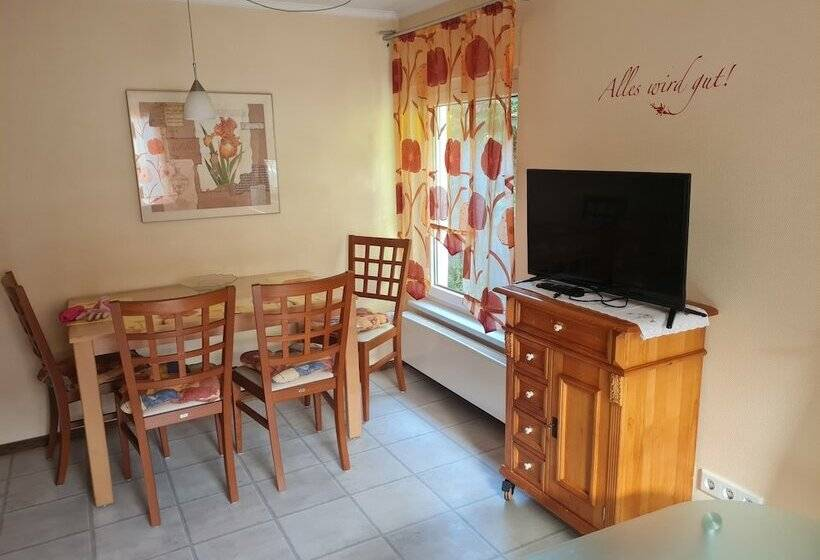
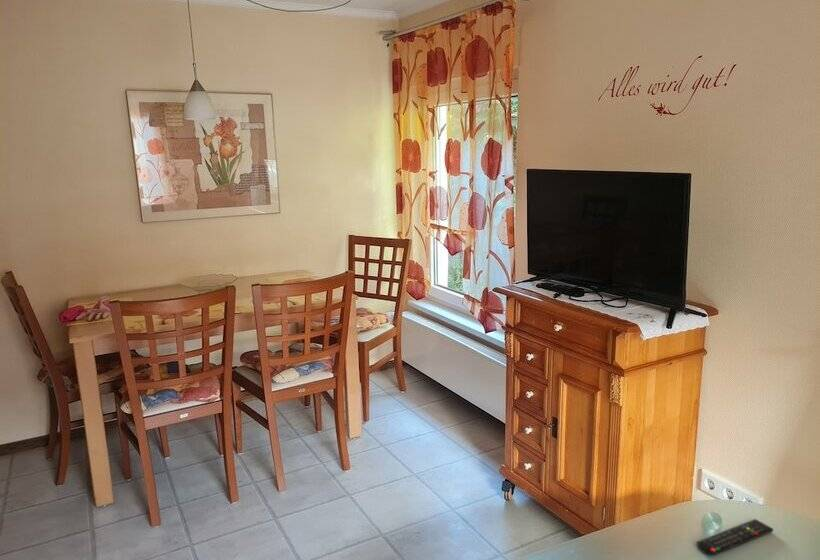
+ remote control [696,518,774,557]
